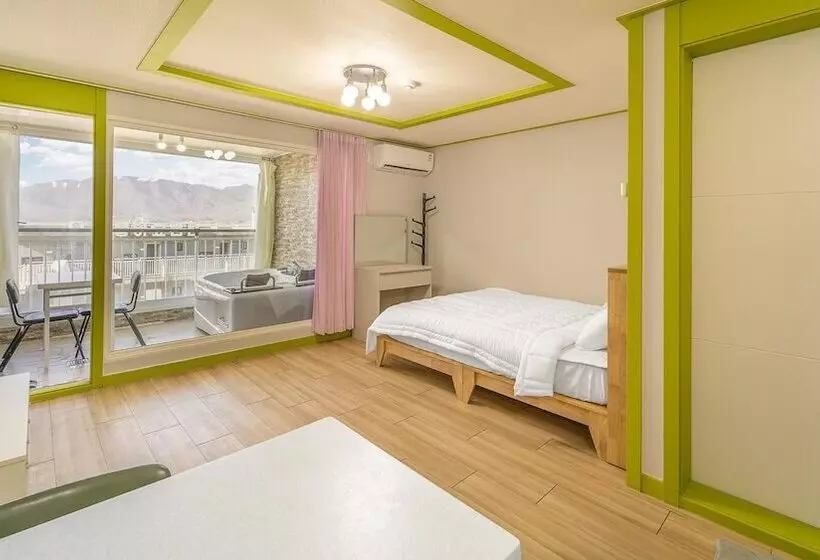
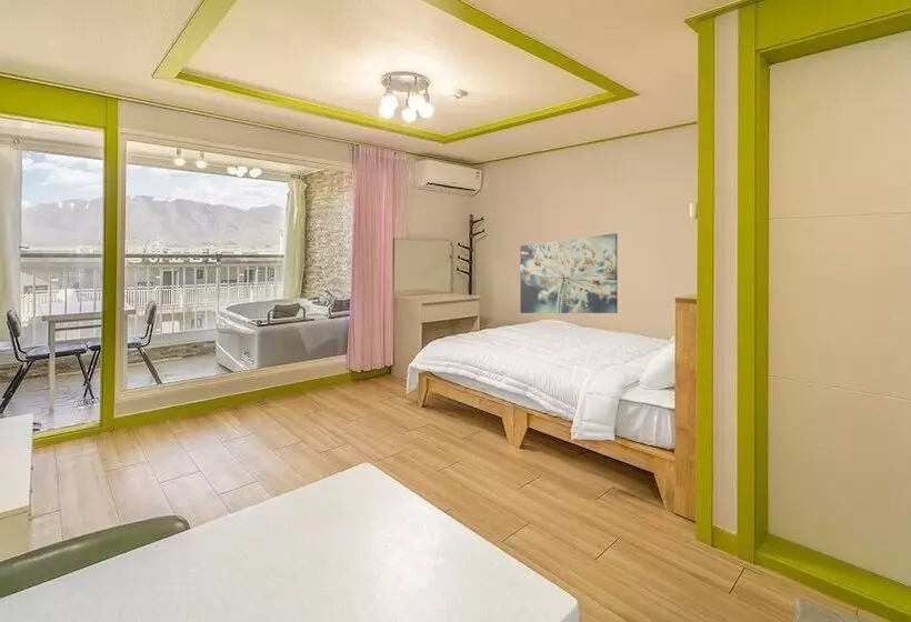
+ wall art [519,232,619,314]
